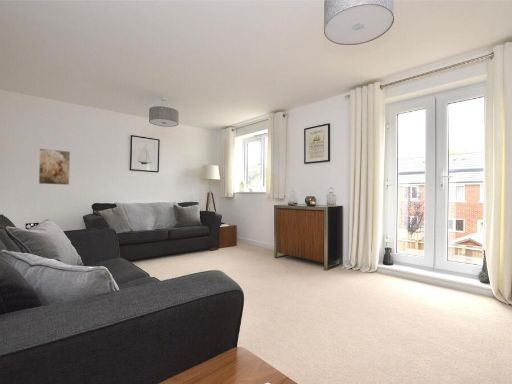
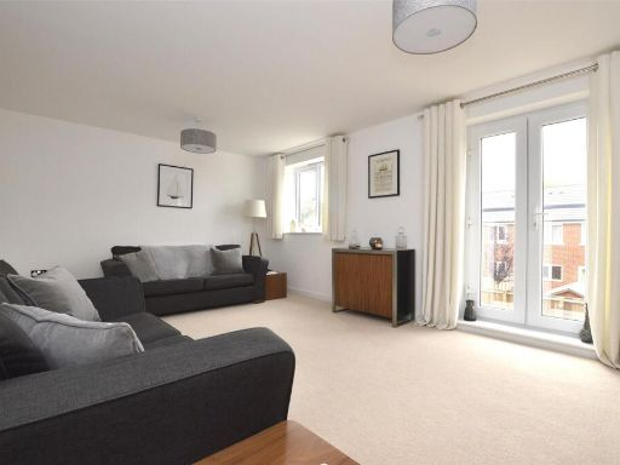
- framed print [38,148,71,186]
